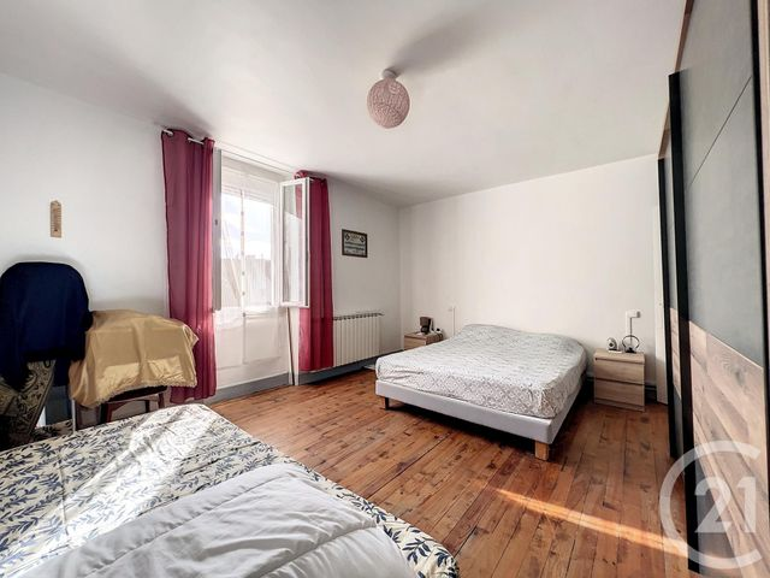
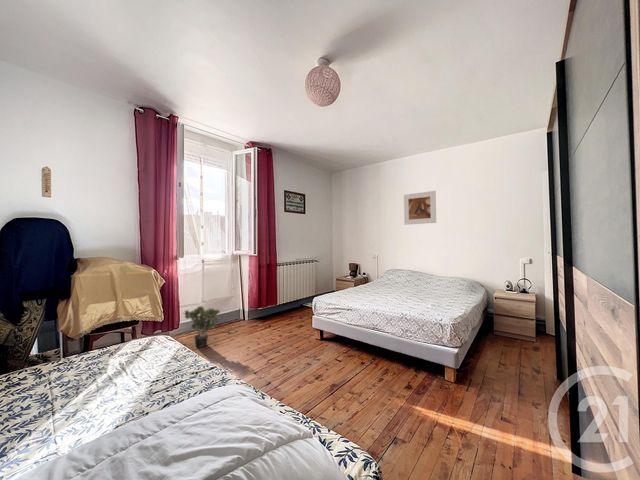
+ potted plant [182,305,221,349]
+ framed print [403,190,437,226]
